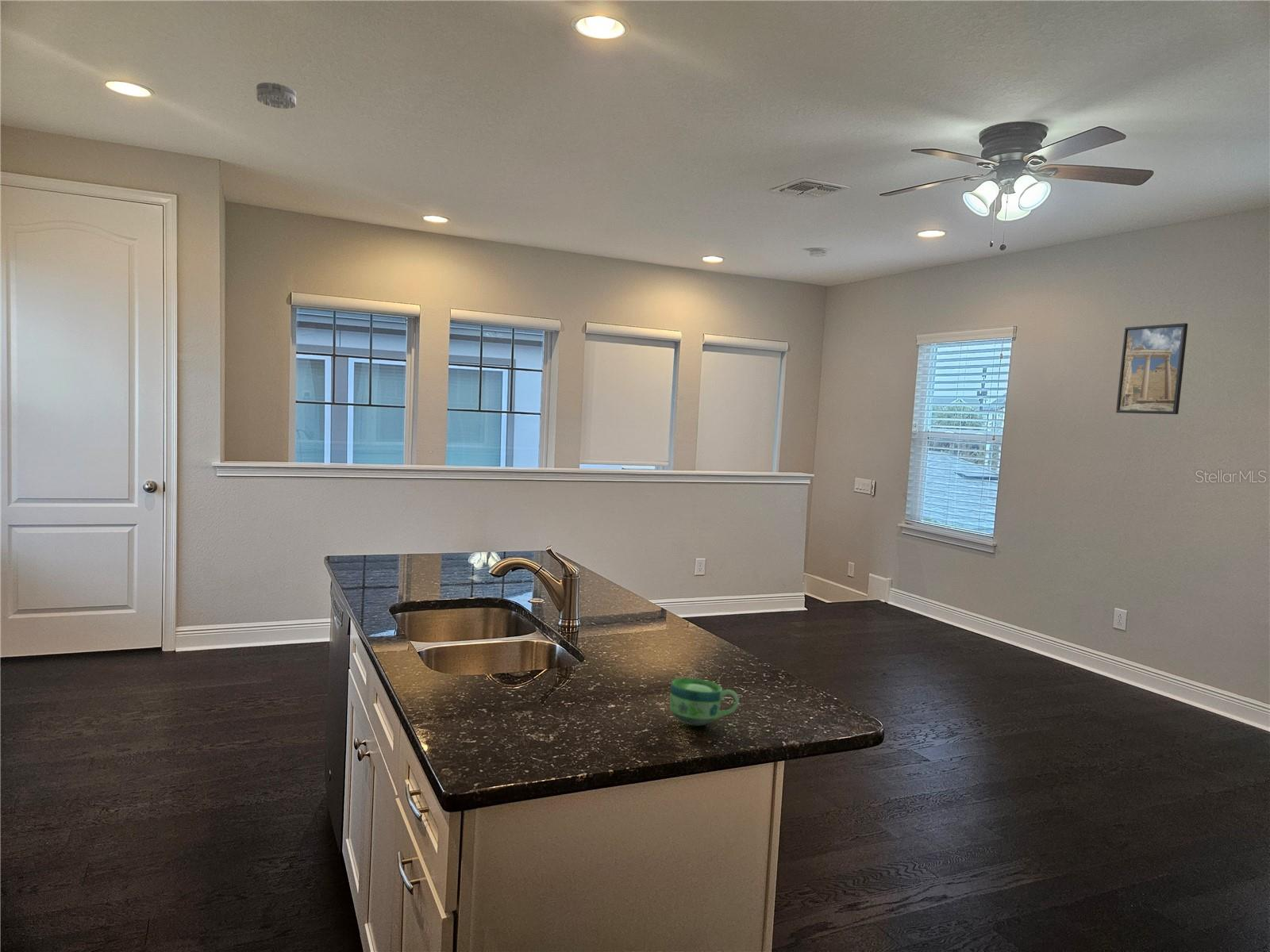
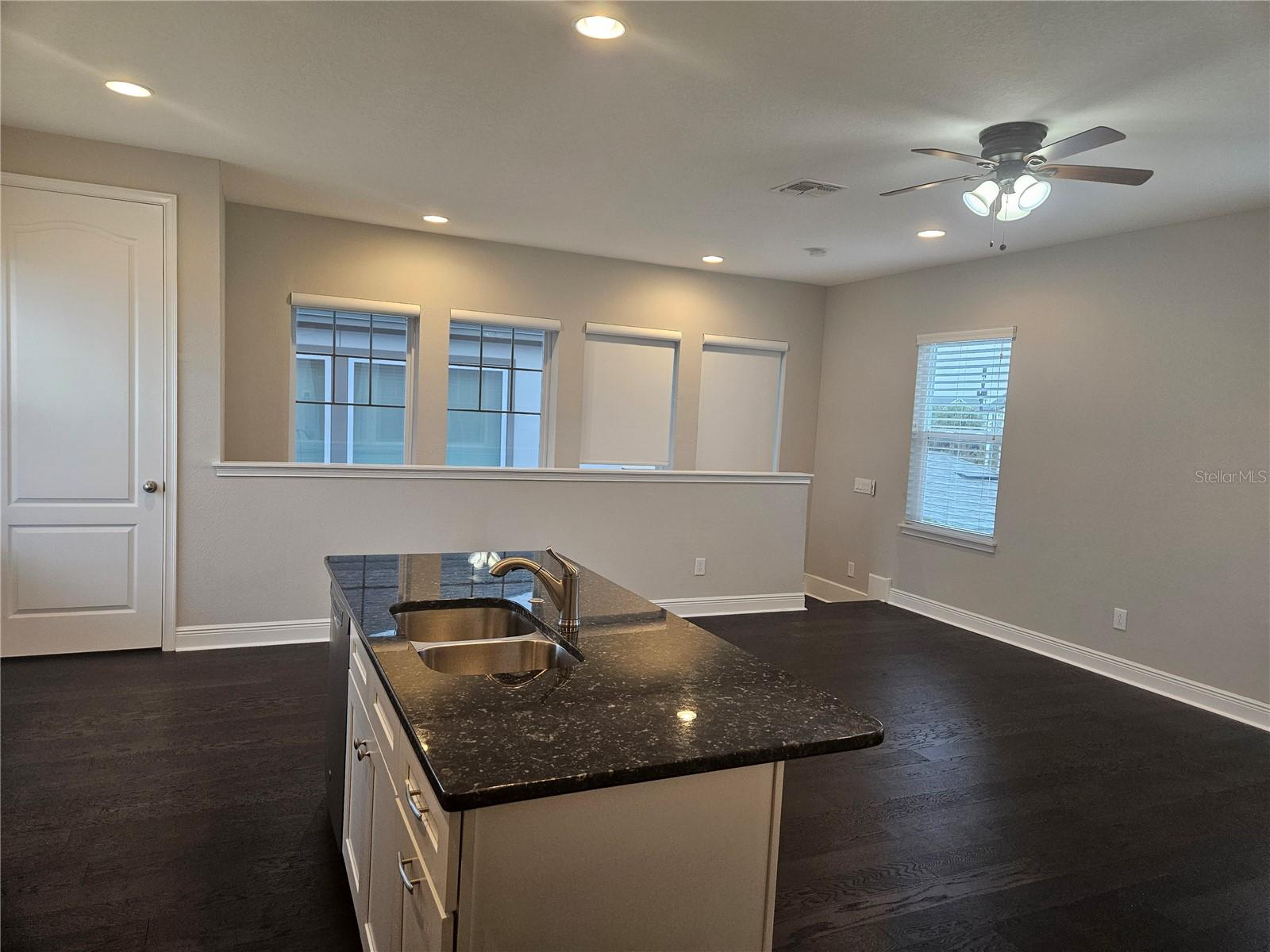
- cup [669,678,740,726]
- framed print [1115,322,1188,415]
- smoke detector [256,82,297,109]
